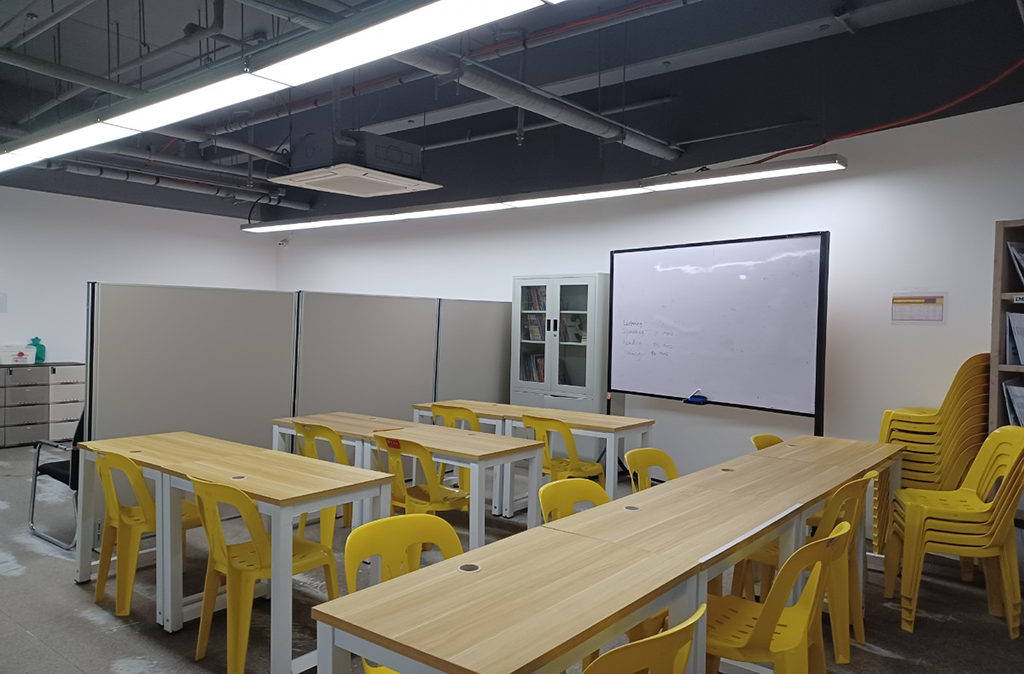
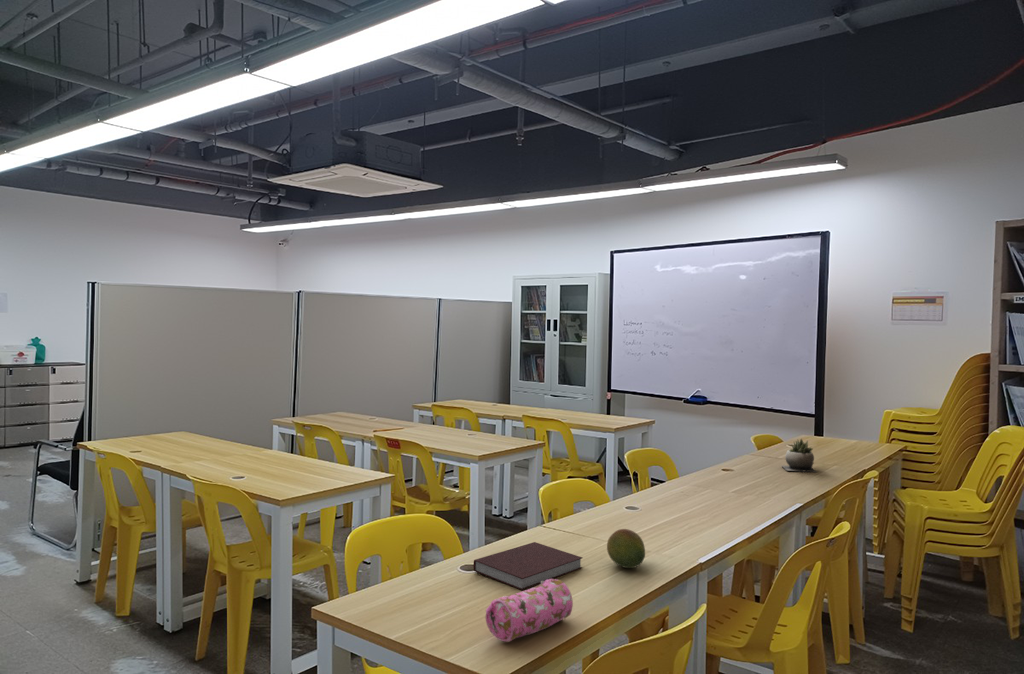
+ pencil case [485,578,574,643]
+ notebook [472,541,583,591]
+ succulent plant [780,438,817,473]
+ fruit [606,528,646,569]
